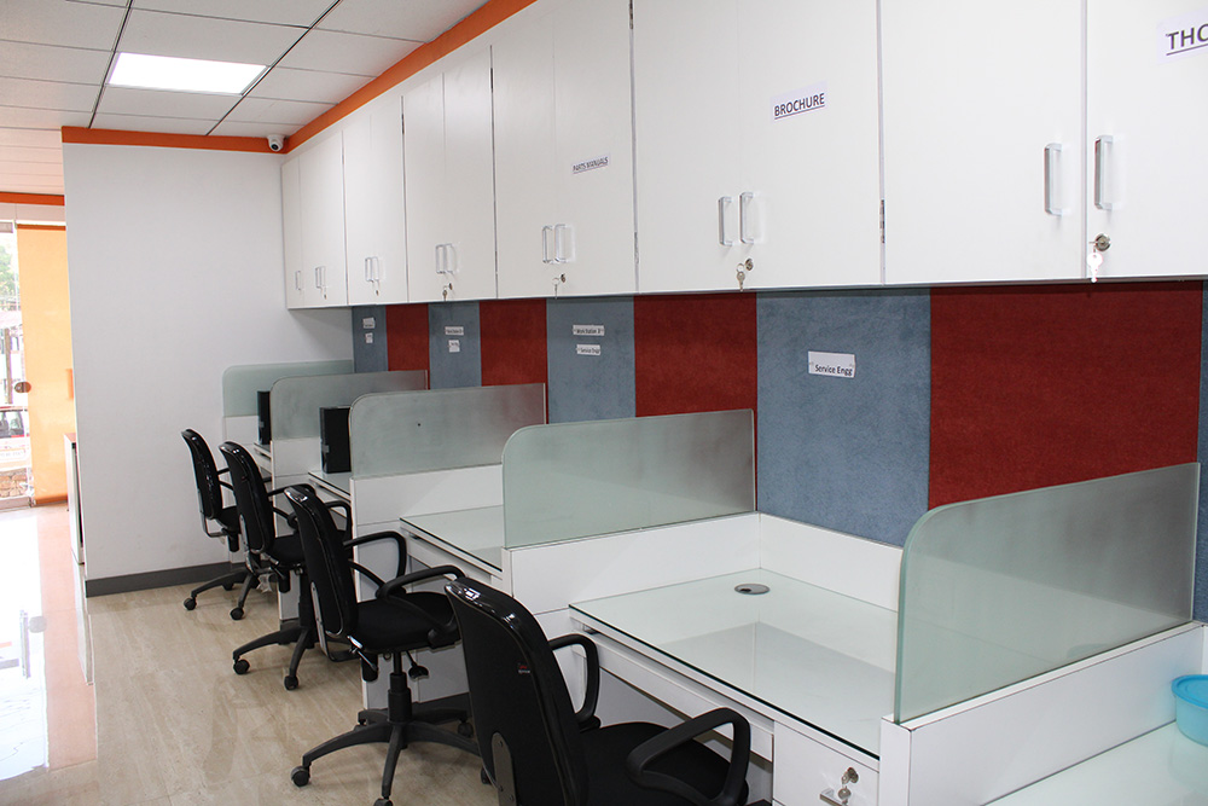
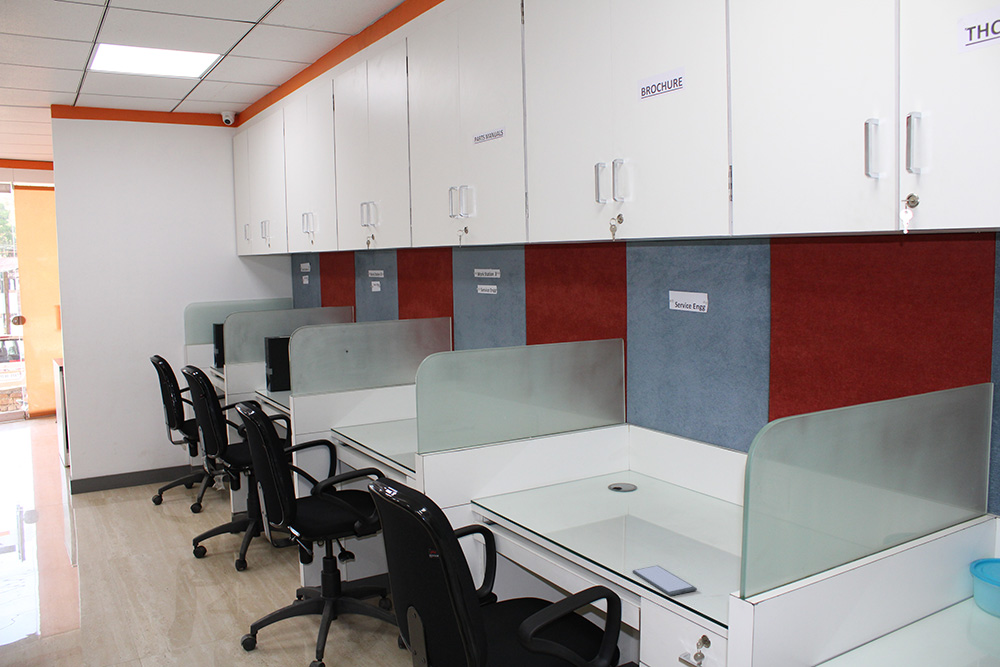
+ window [632,564,698,597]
